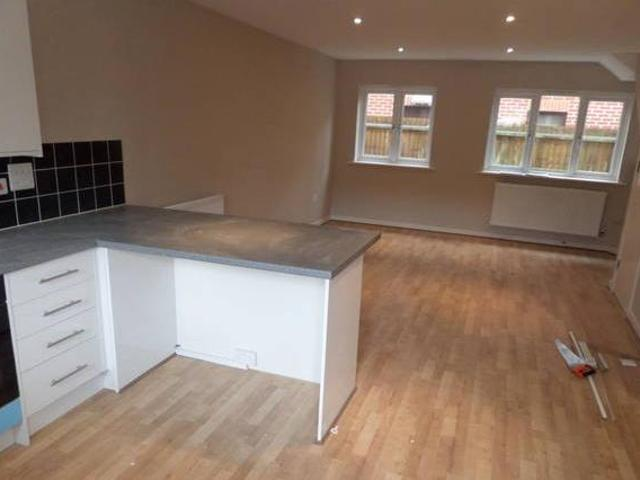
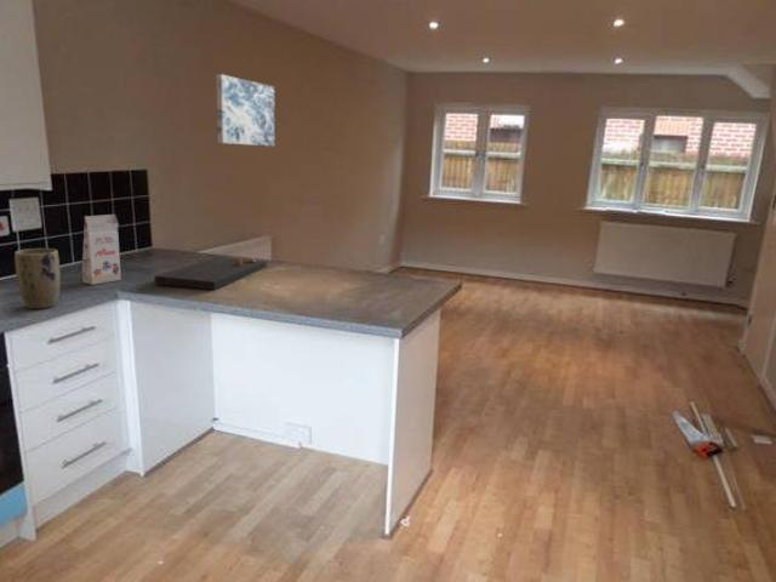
+ cutting board [153,256,268,291]
+ wall art [216,73,275,148]
+ gift box [81,213,122,286]
+ plant pot [13,247,62,310]
